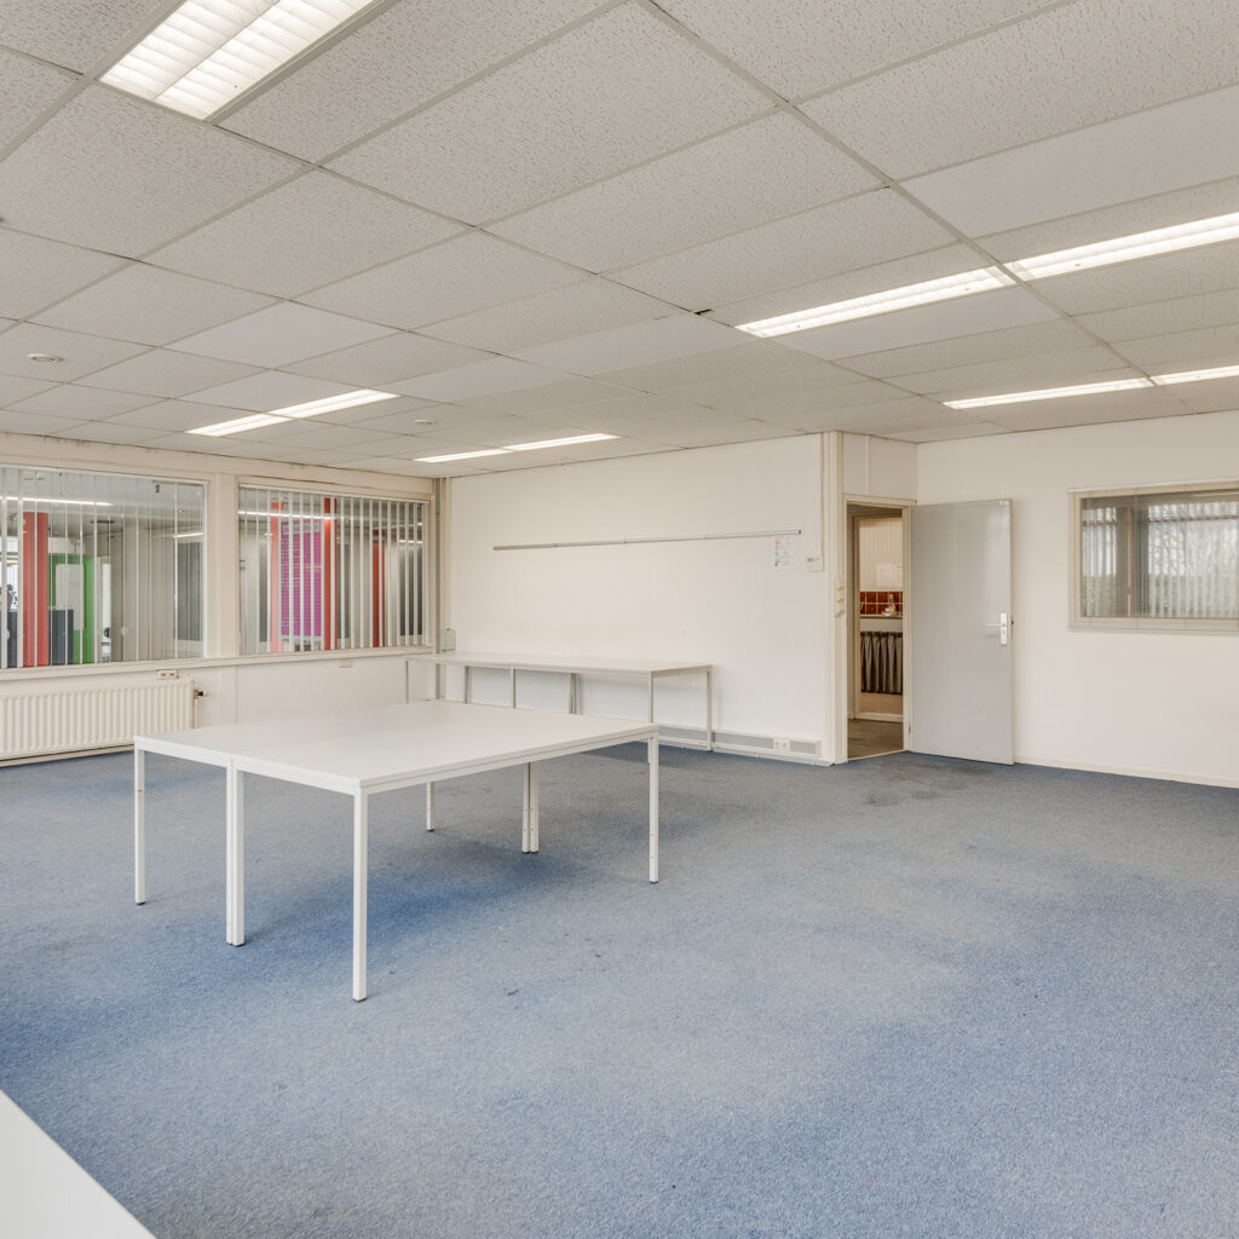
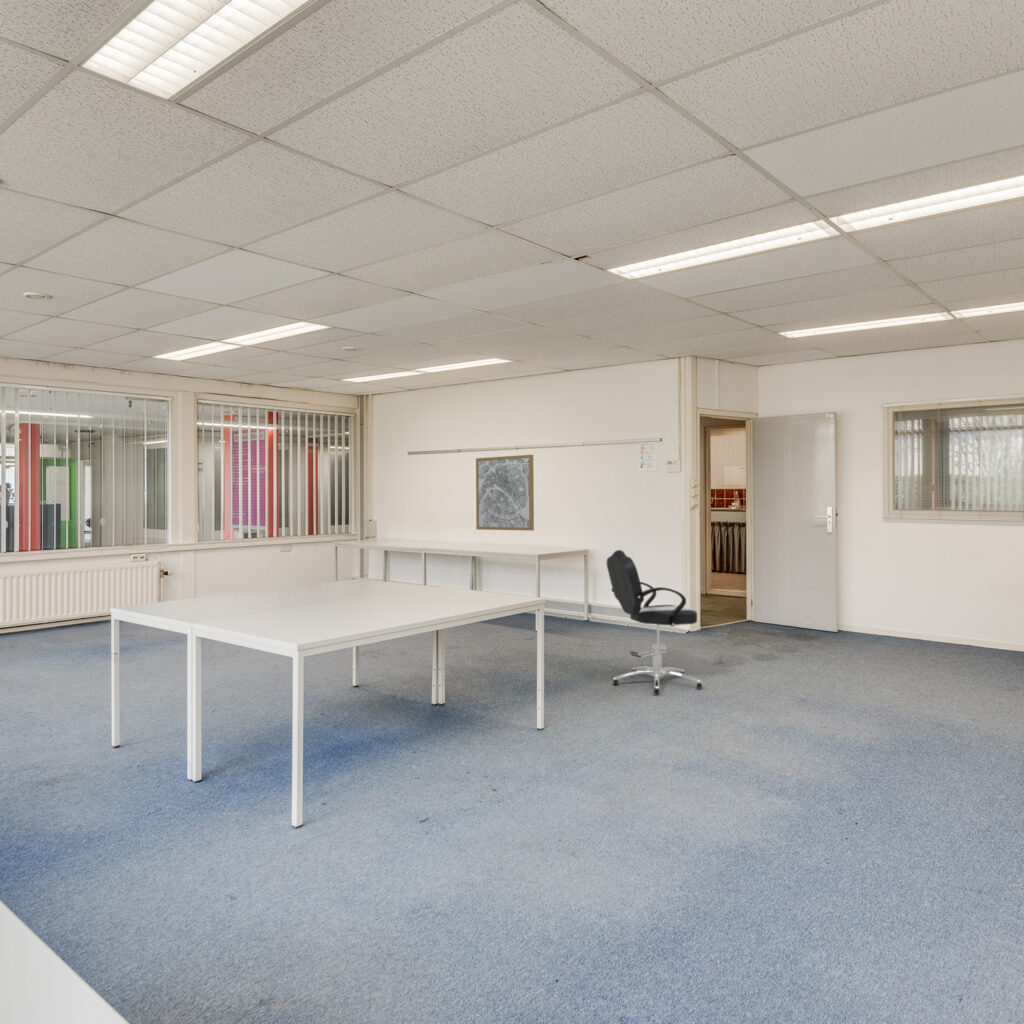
+ office chair [606,549,703,695]
+ wall art [475,454,535,532]
